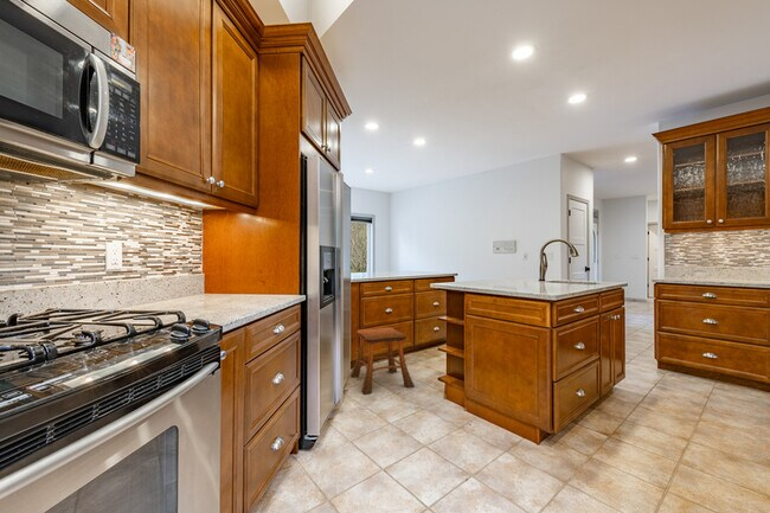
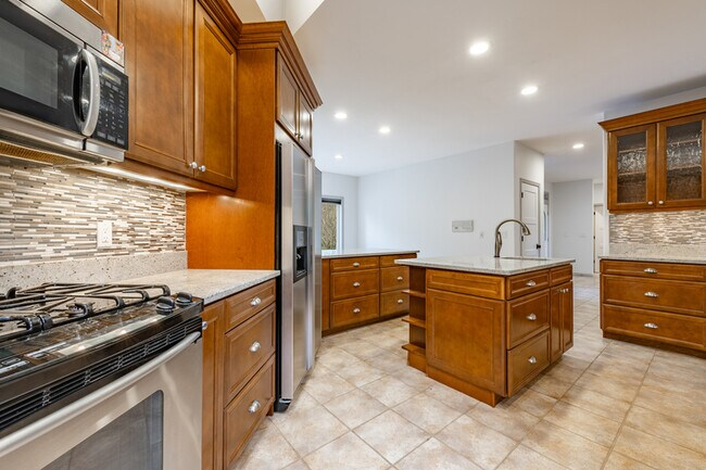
- stool [349,326,416,395]
